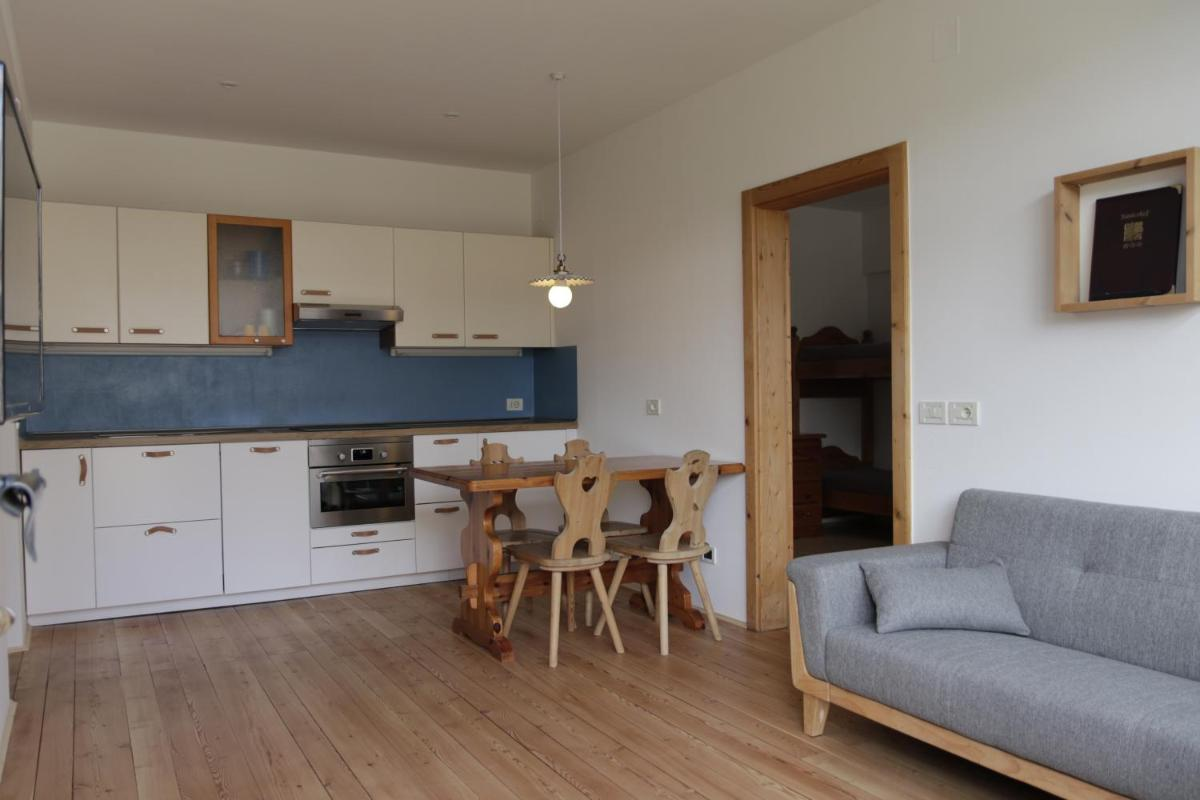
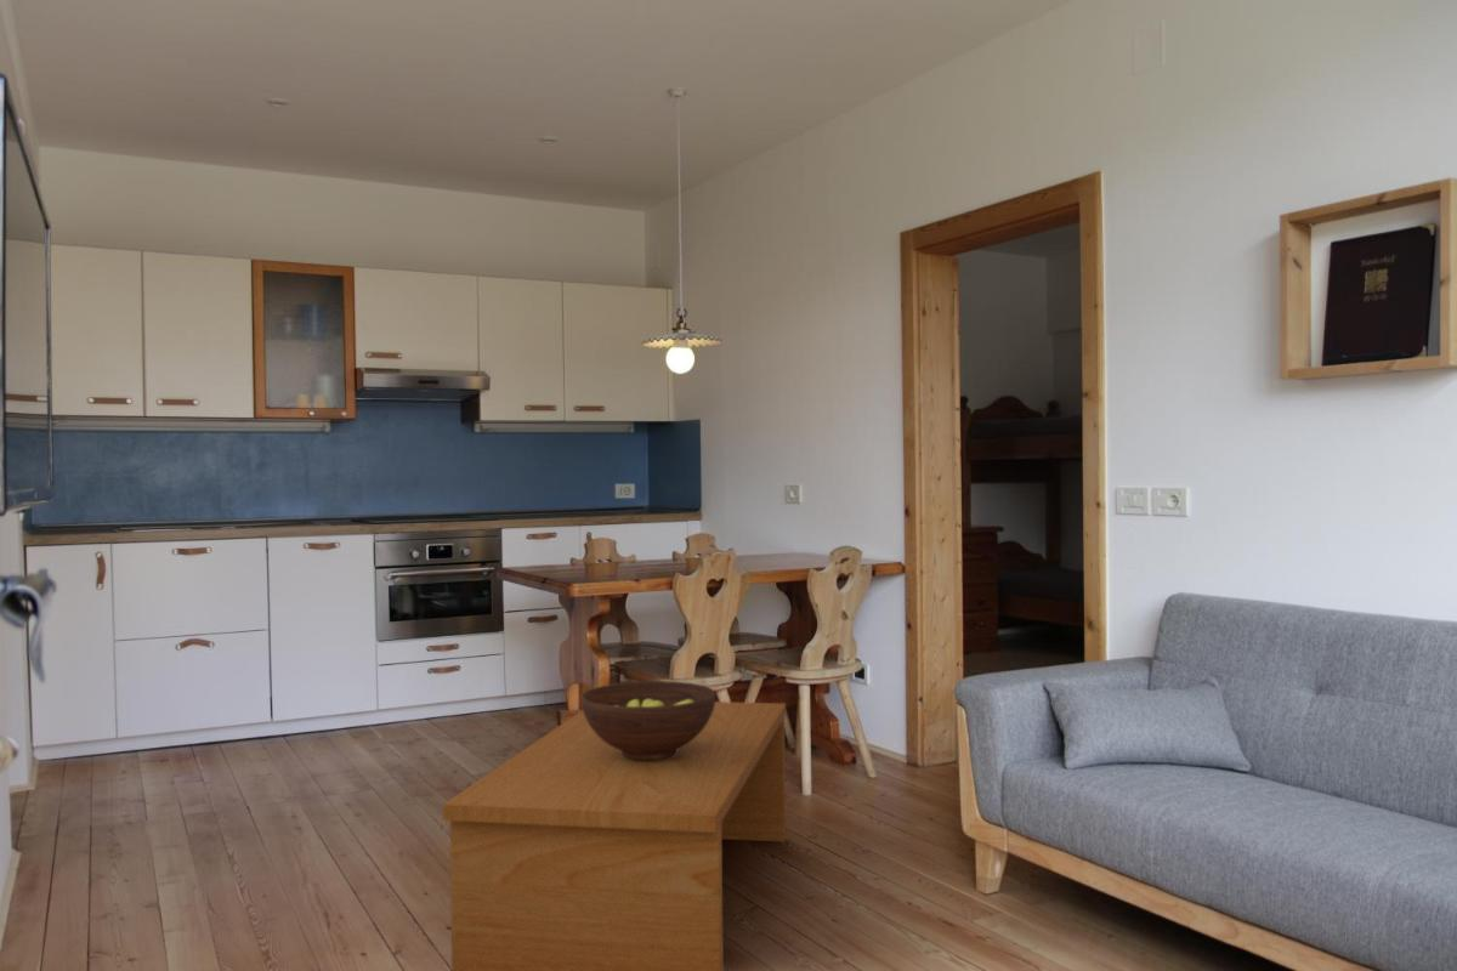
+ coffee table [442,700,787,971]
+ fruit bowl [579,680,718,761]
